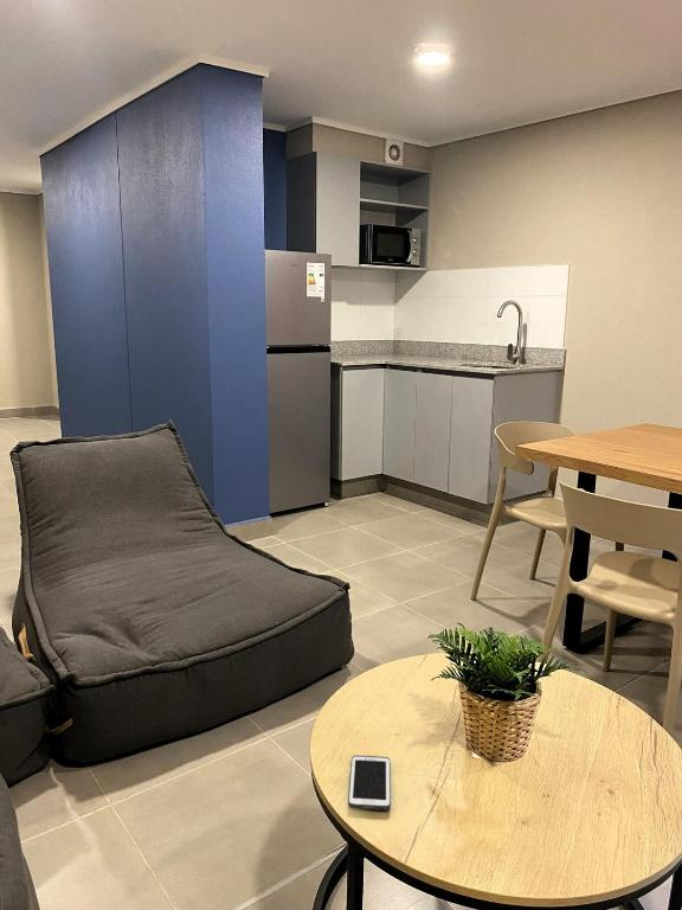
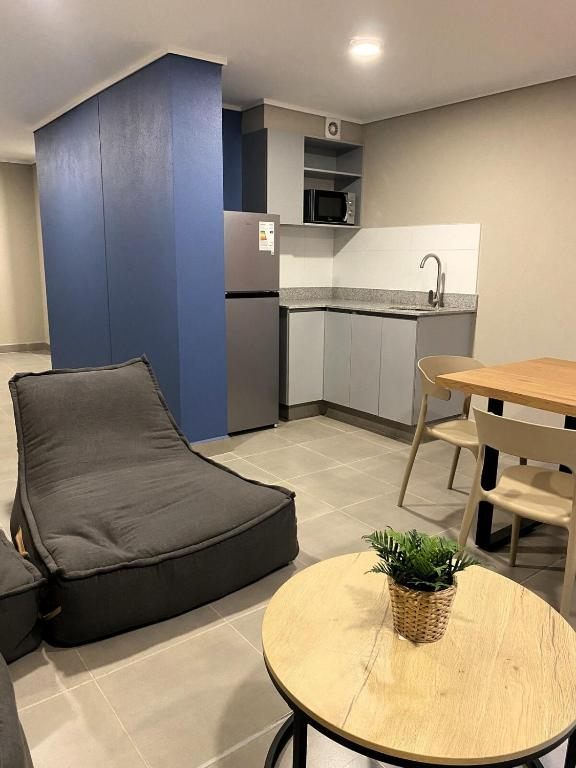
- cell phone [347,755,392,812]
